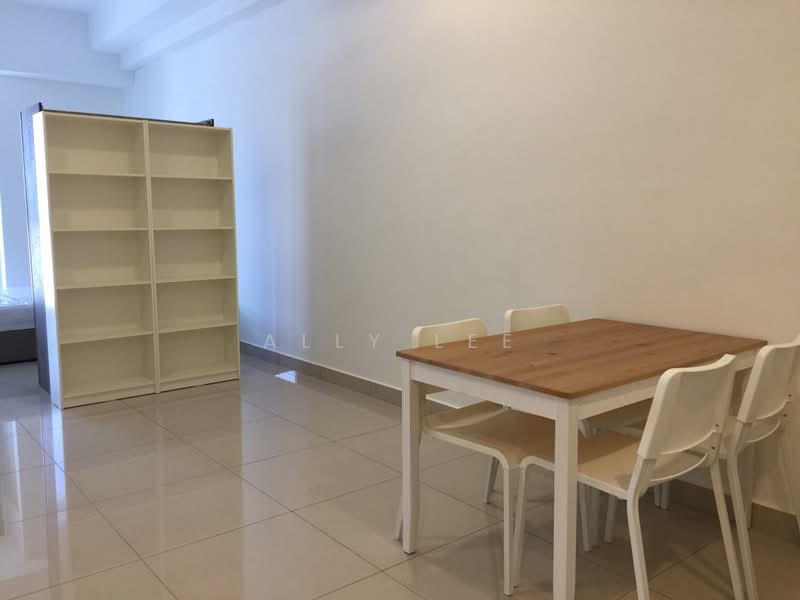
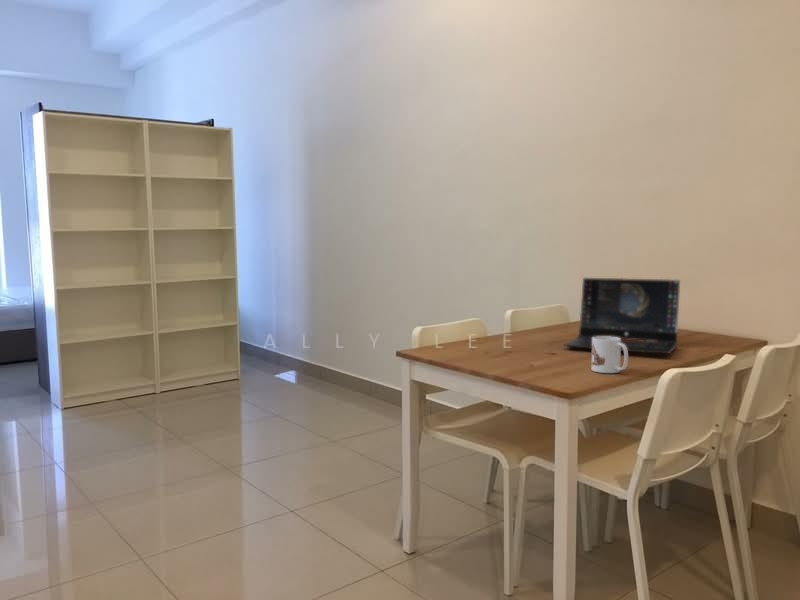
+ laptop [562,277,681,355]
+ mug [591,336,629,374]
